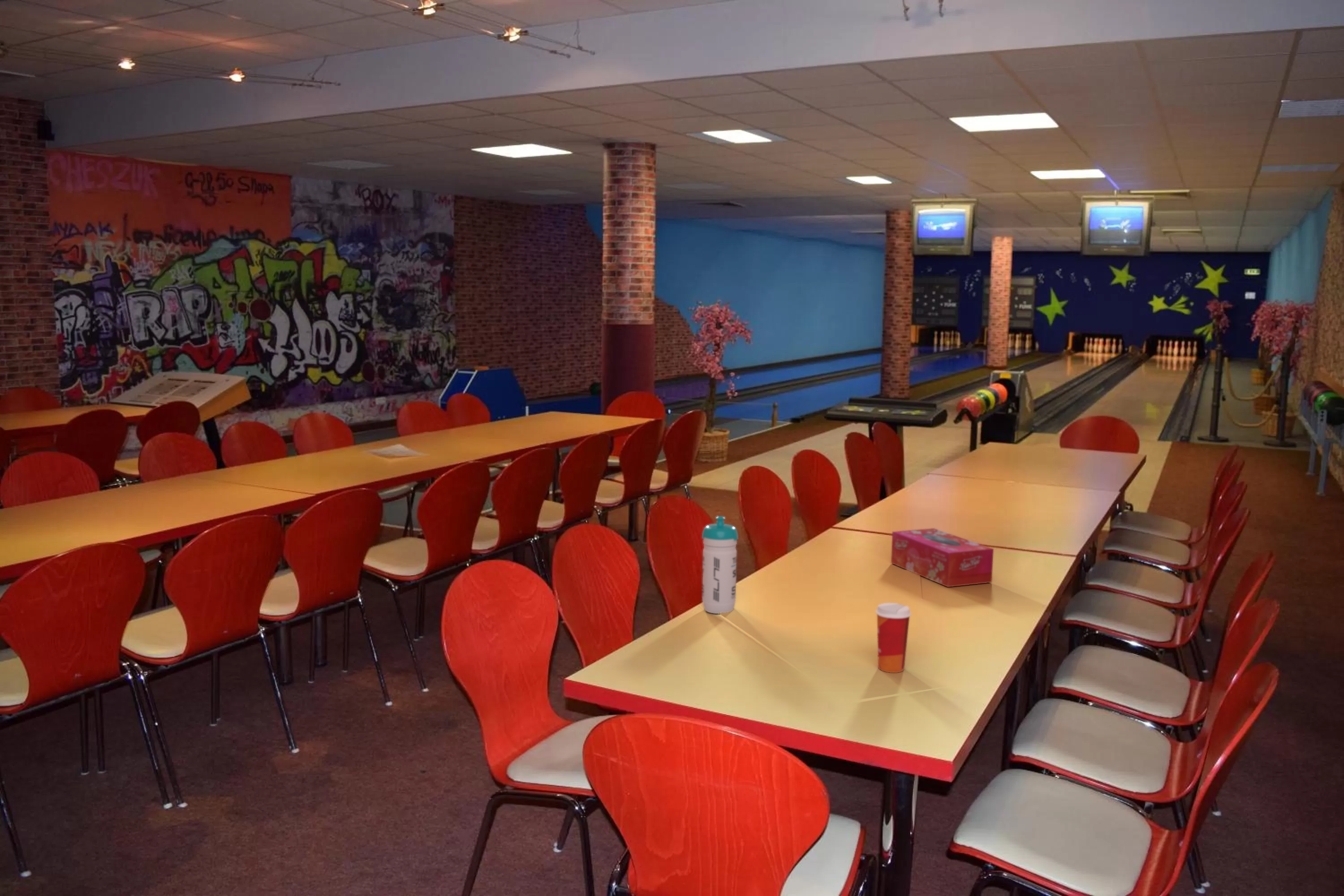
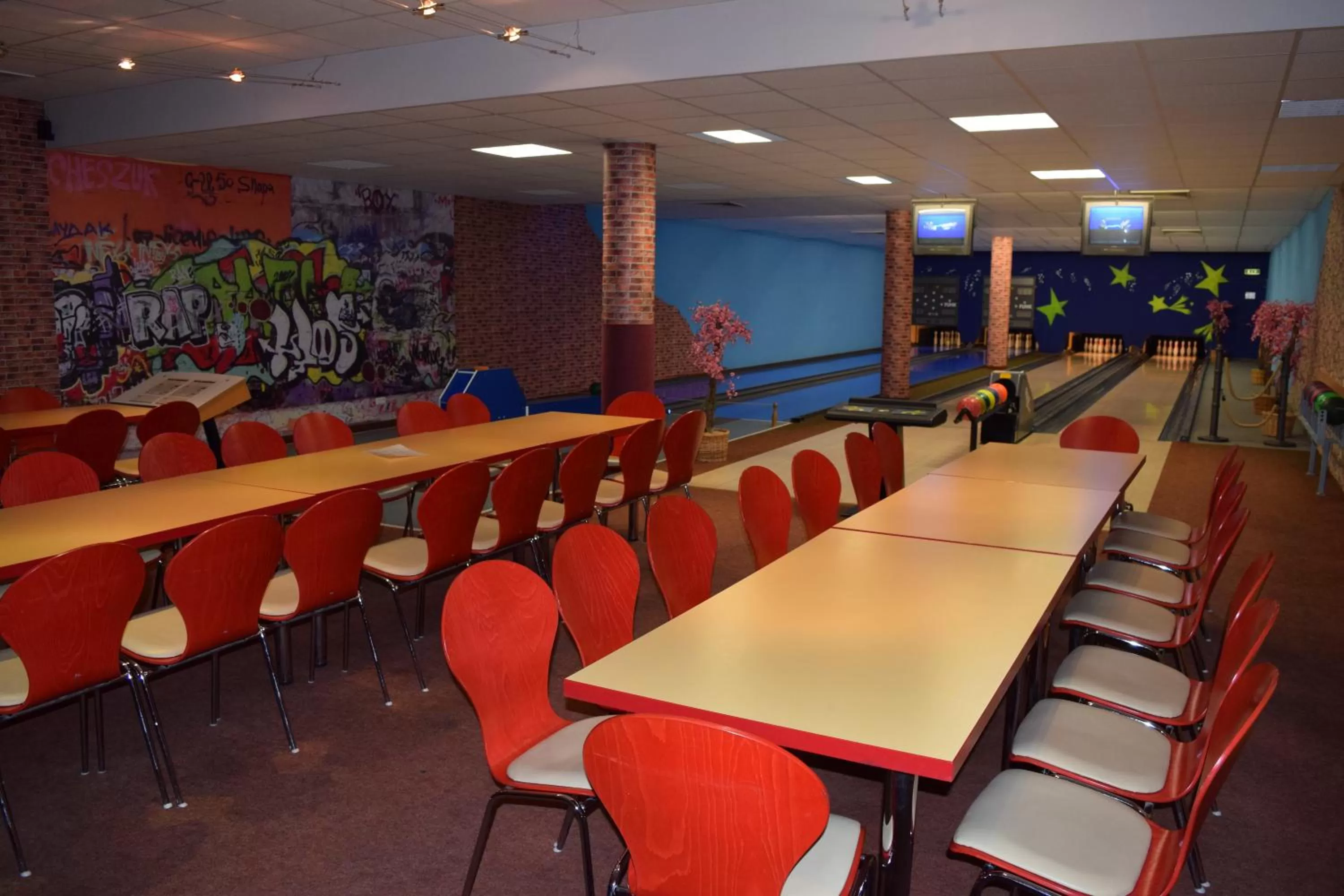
- tissue box [891,528,994,588]
- paper cup [875,603,912,673]
- water bottle [702,516,739,614]
